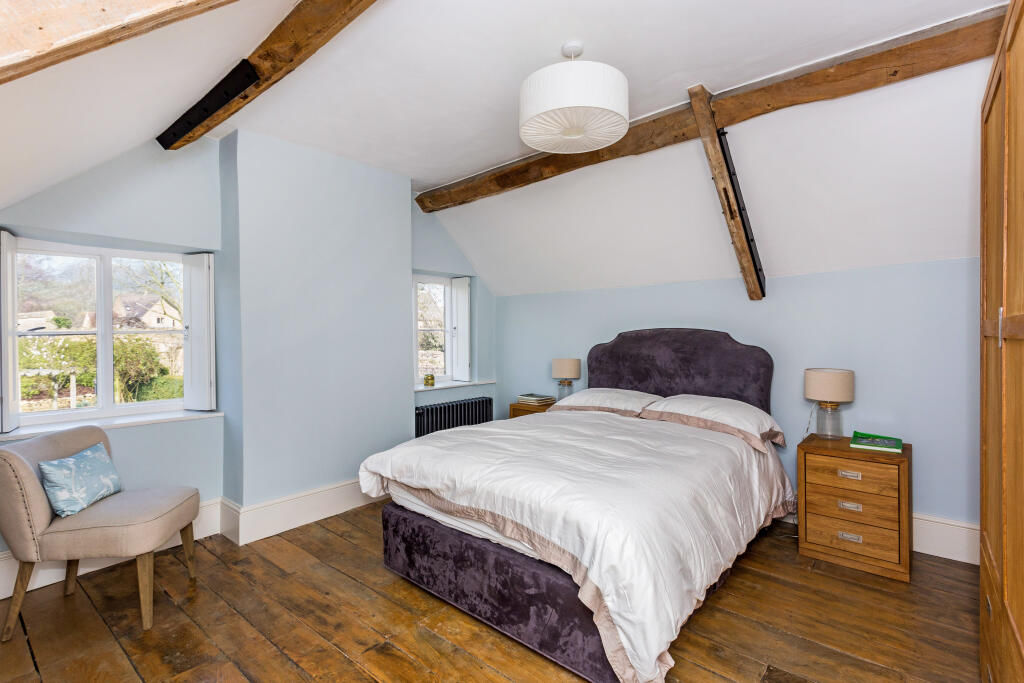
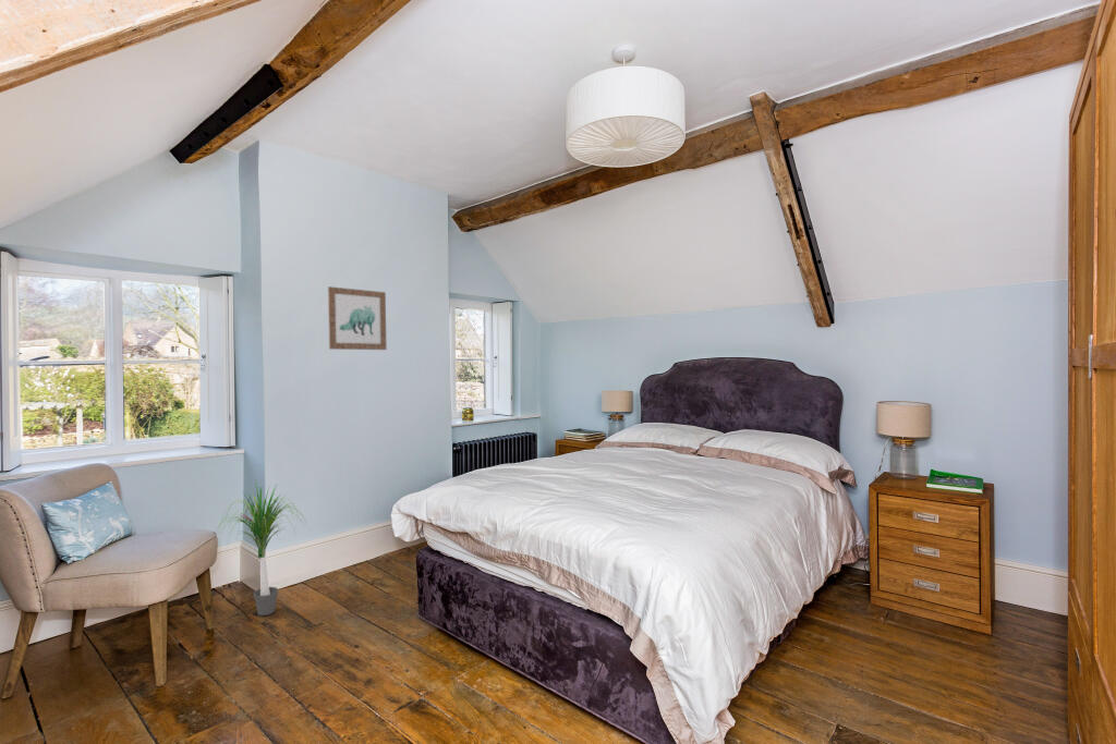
+ wall art [327,285,388,351]
+ potted plant [214,478,311,617]
